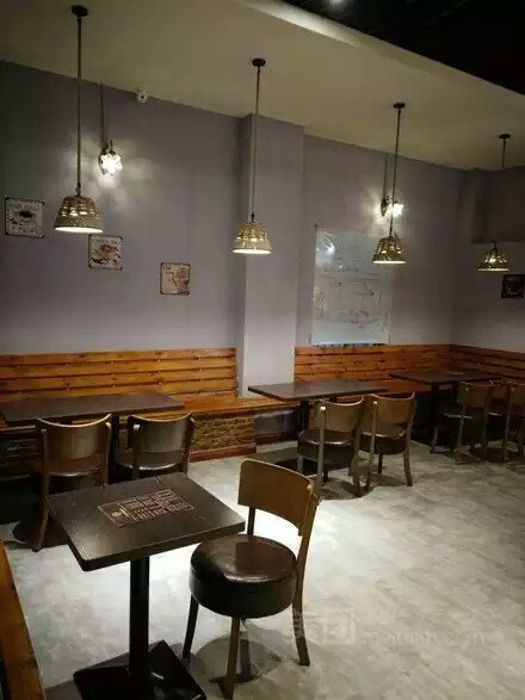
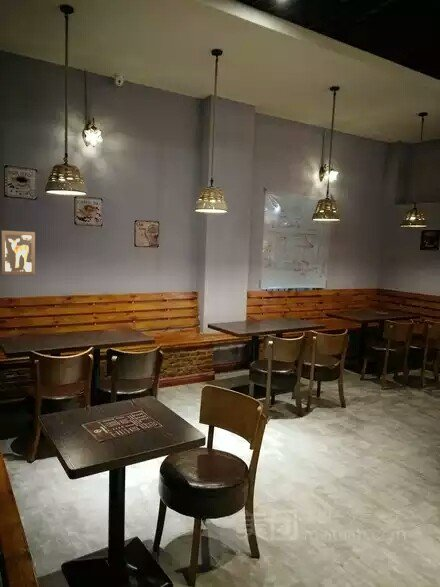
+ wall art [0,230,36,276]
